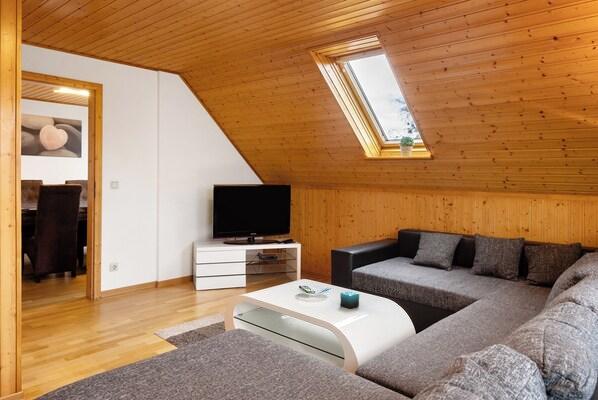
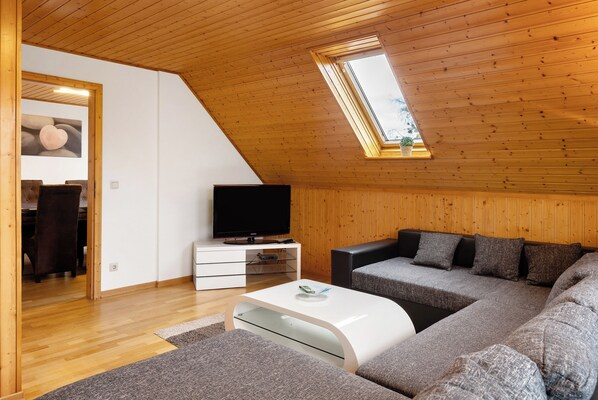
- candle [339,290,360,310]
